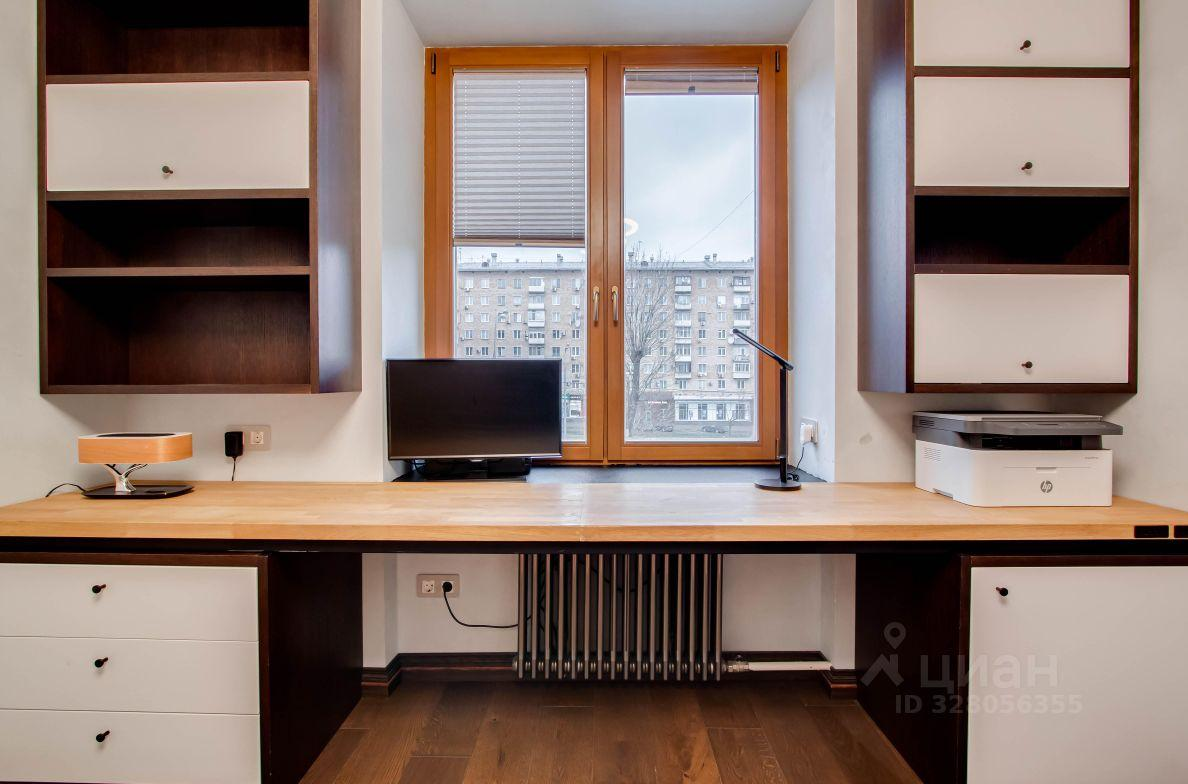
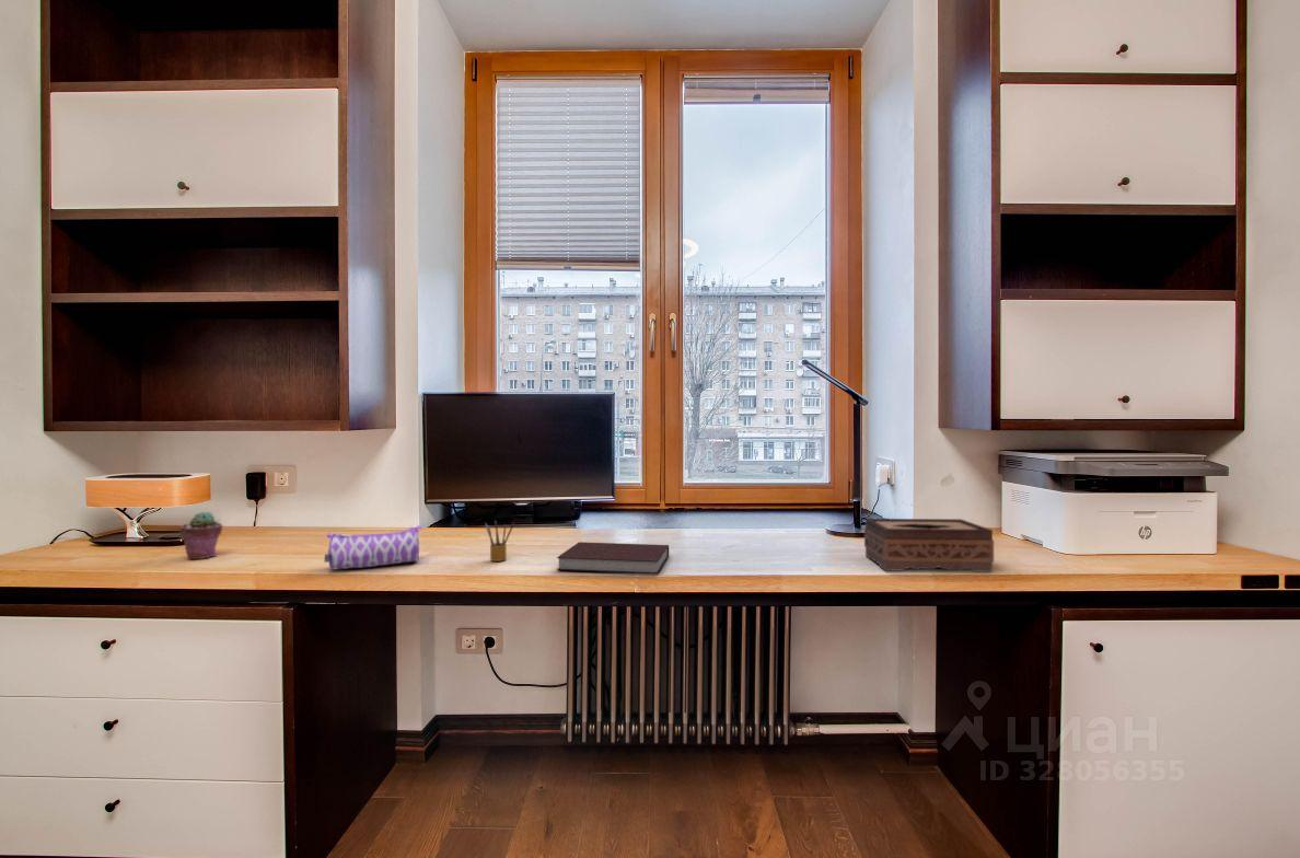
+ tissue box [863,518,995,573]
+ pencil case [324,524,423,571]
+ notebook [556,541,670,576]
+ pencil box [484,519,515,563]
+ potted succulent [178,511,223,560]
